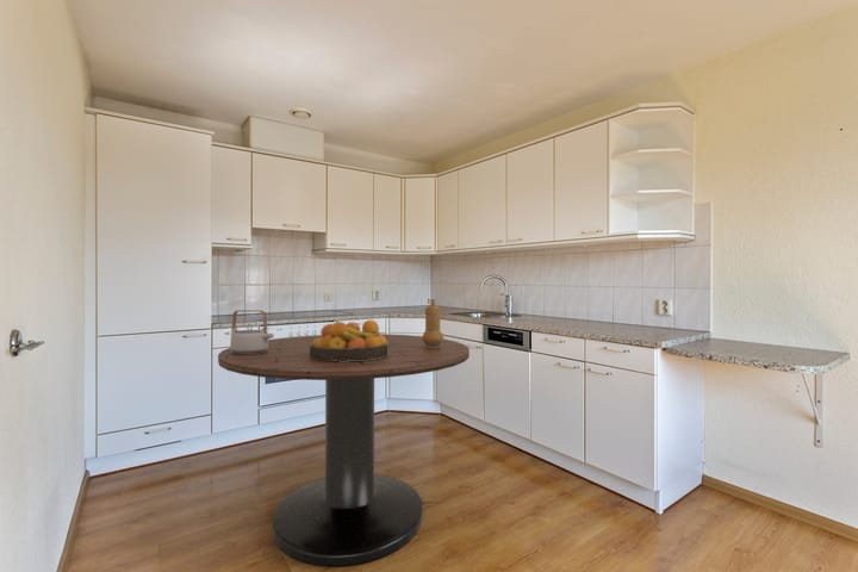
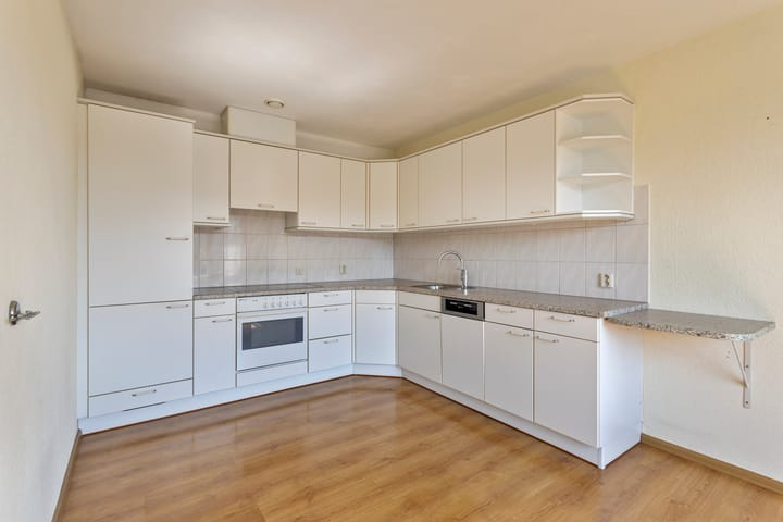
- teapot [229,309,275,354]
- dining table [217,332,471,567]
- fruit bowl [310,319,388,362]
- pepper mill [422,298,444,348]
